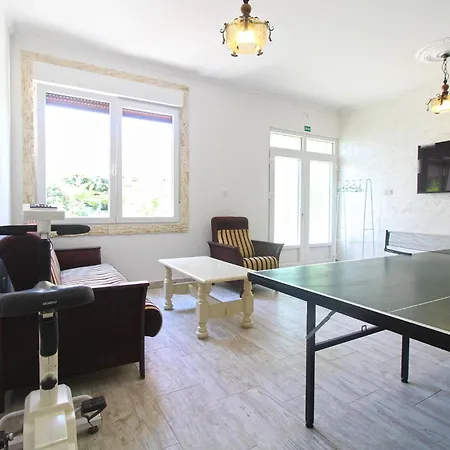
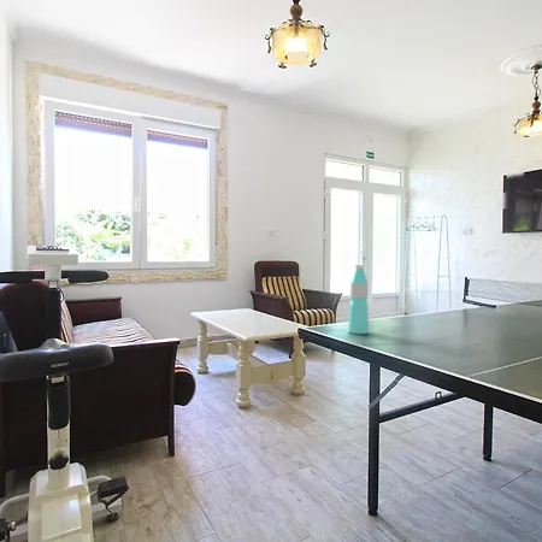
+ water bottle [347,264,370,335]
